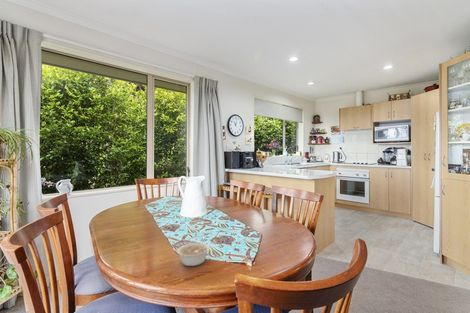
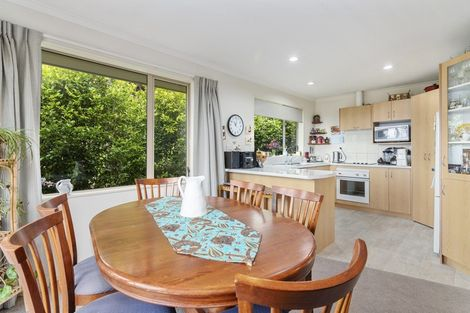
- legume [176,241,216,267]
